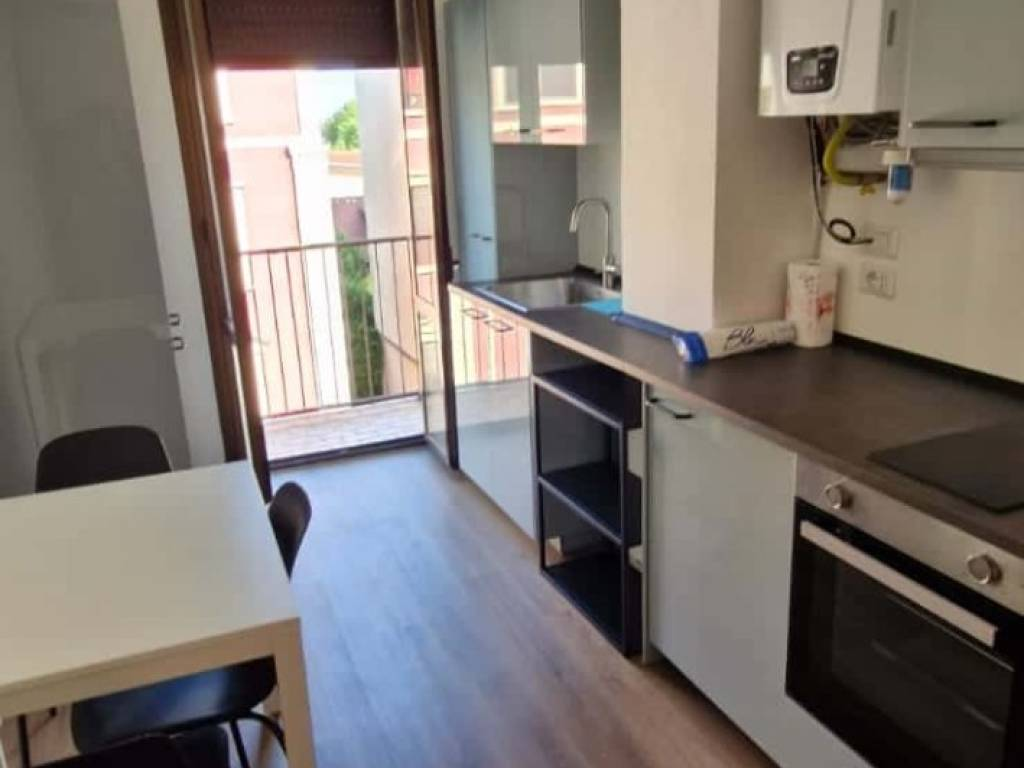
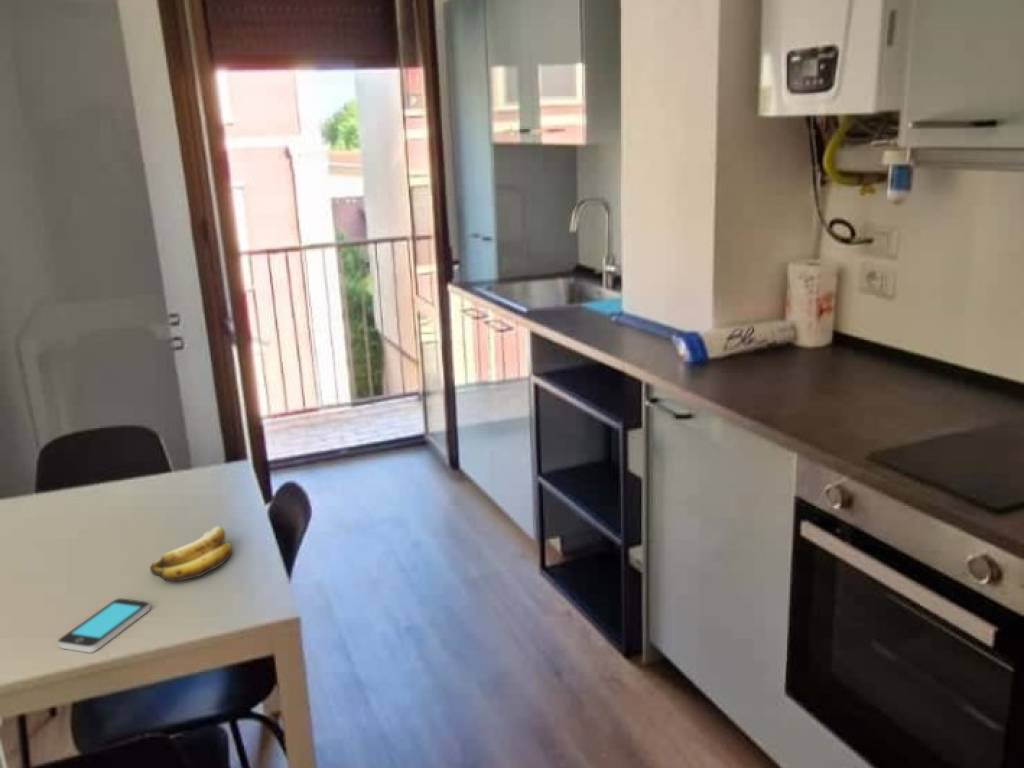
+ smartphone [57,597,151,654]
+ banana [149,525,233,582]
